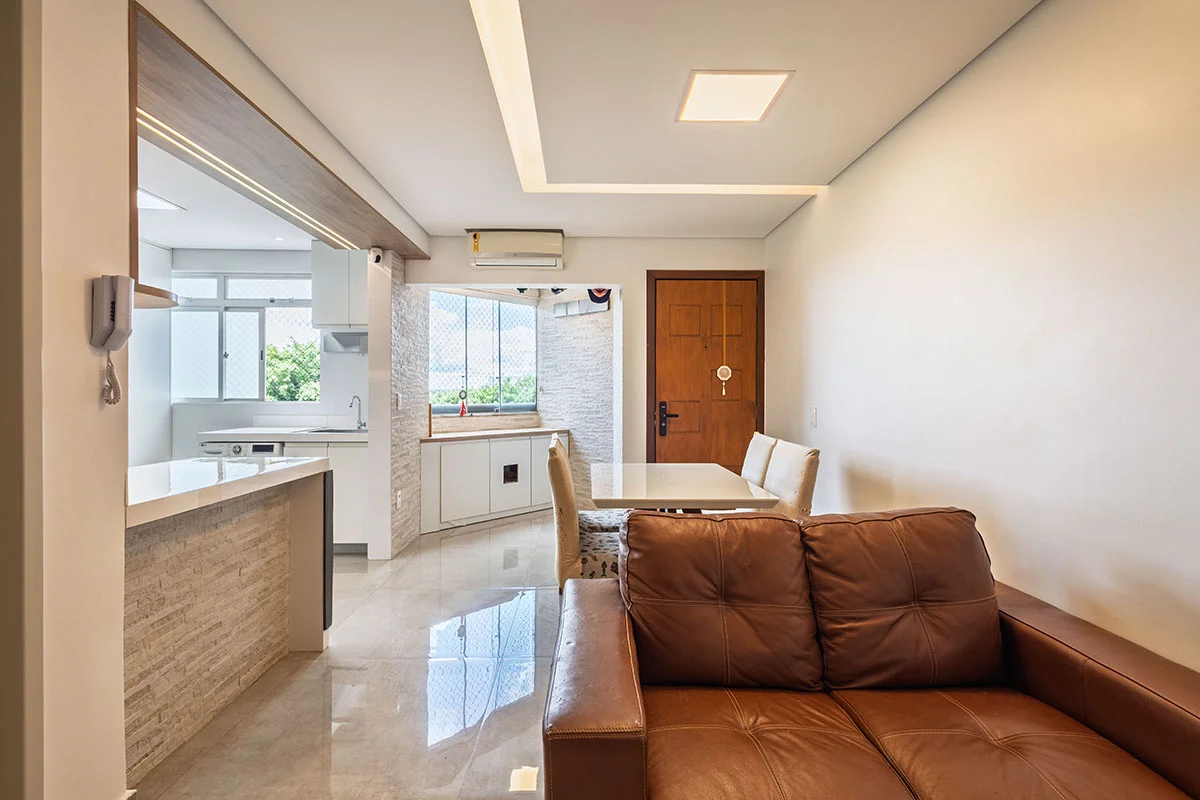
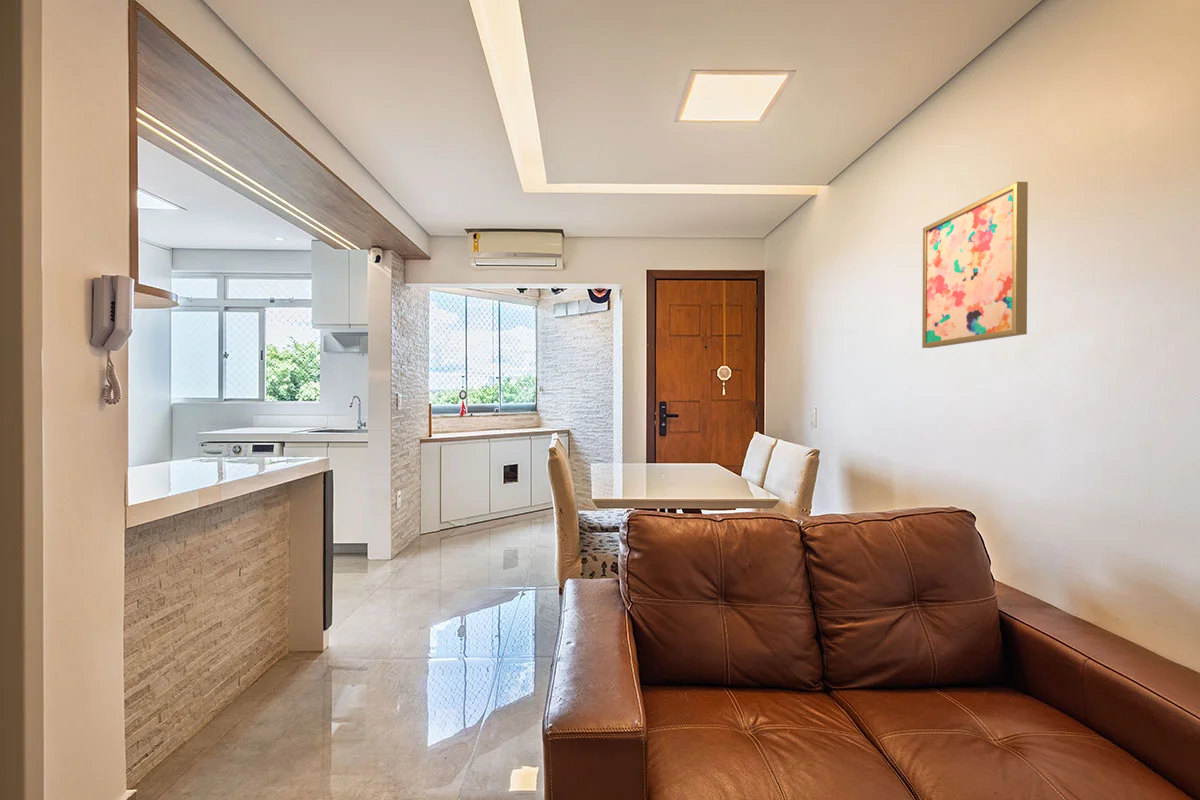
+ wall art [921,181,1029,349]
